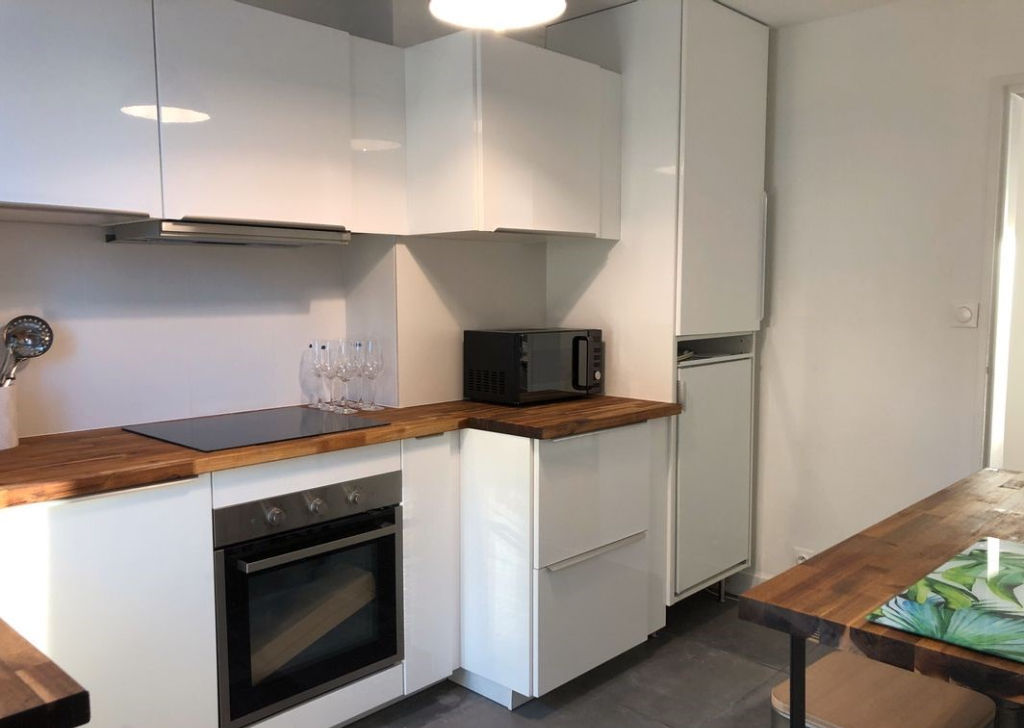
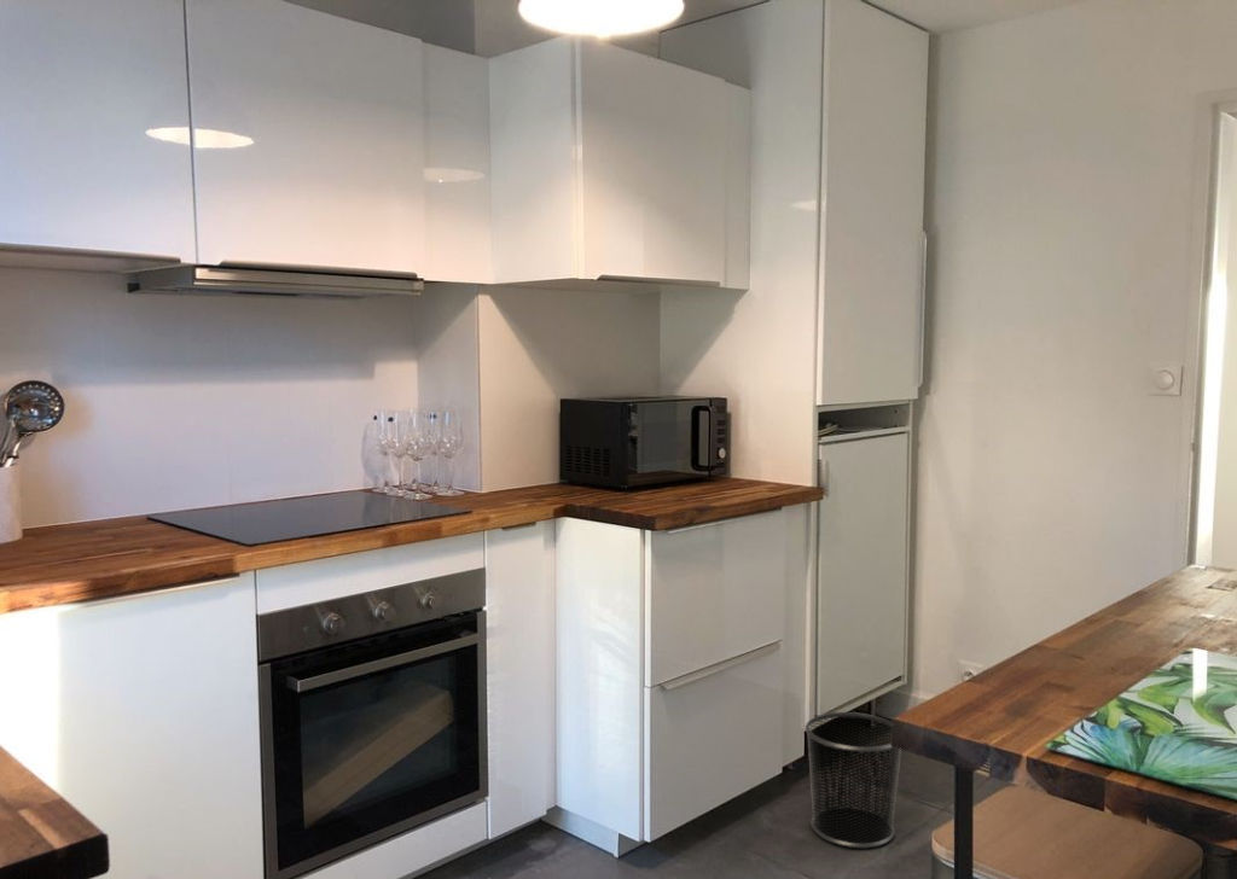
+ waste bin [805,711,902,849]
